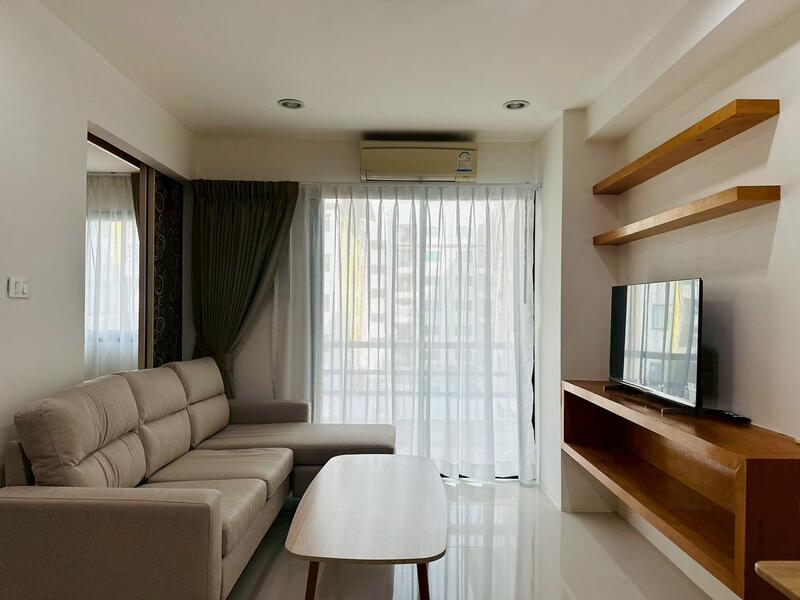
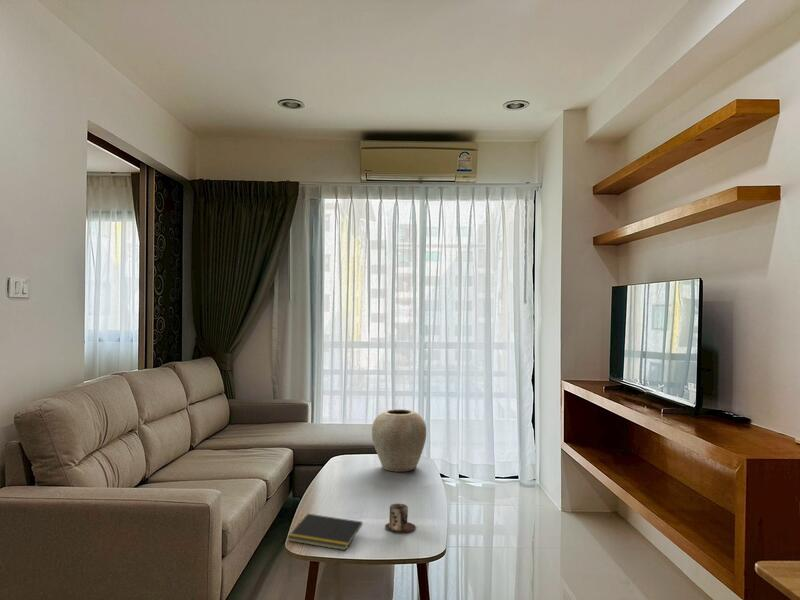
+ mug [384,503,417,533]
+ vase [371,408,427,473]
+ notepad [286,513,363,551]
